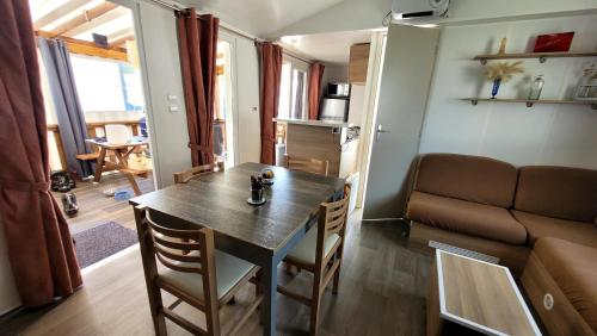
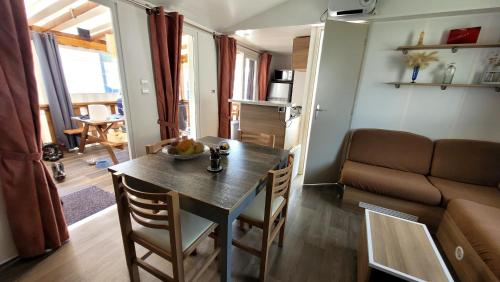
+ fruit bowl [161,137,210,161]
